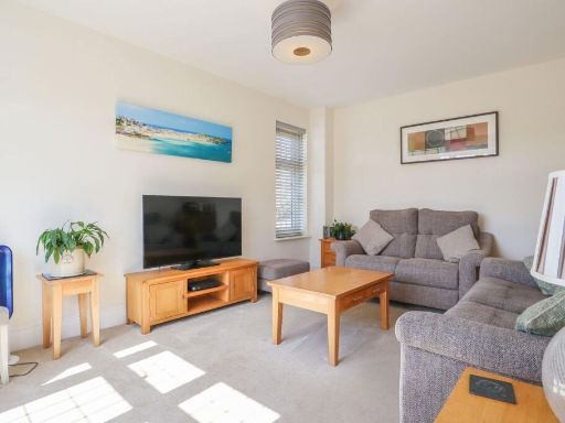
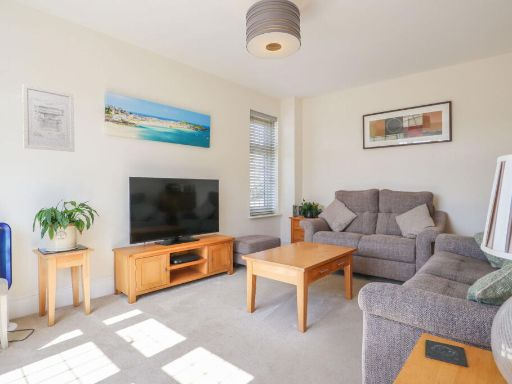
+ wall art [21,83,76,153]
